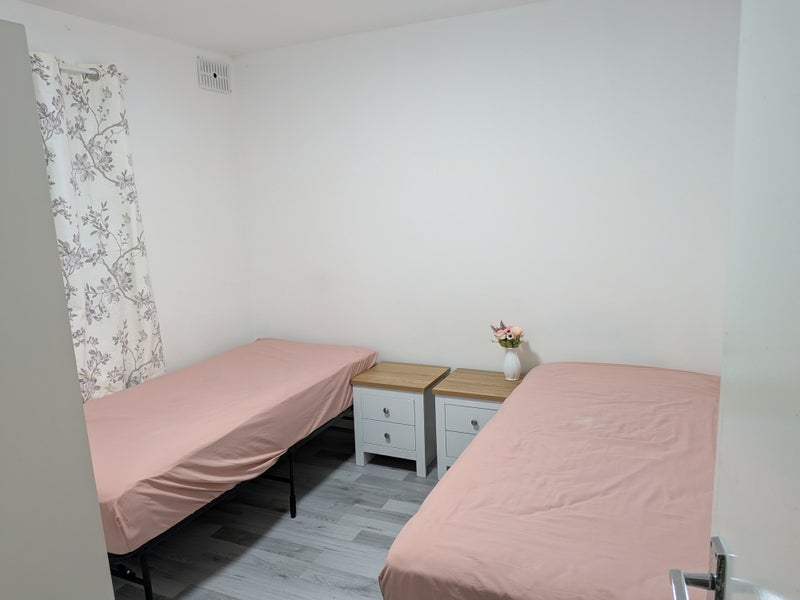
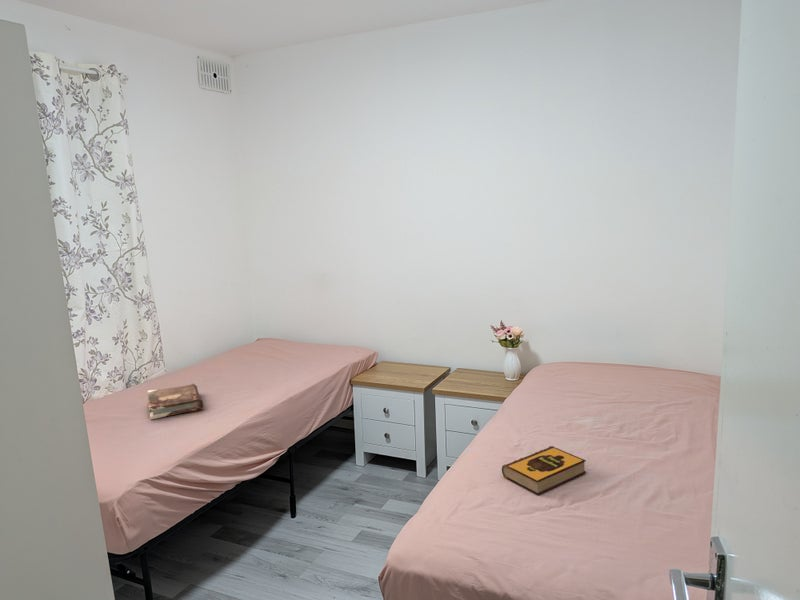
+ hardback book [501,445,587,495]
+ book [147,383,204,421]
